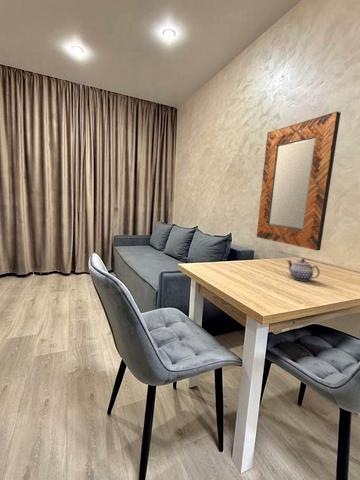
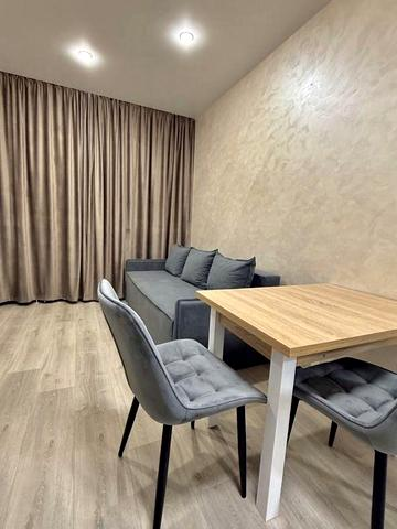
- teapot [286,258,321,282]
- home mirror [256,111,342,251]
